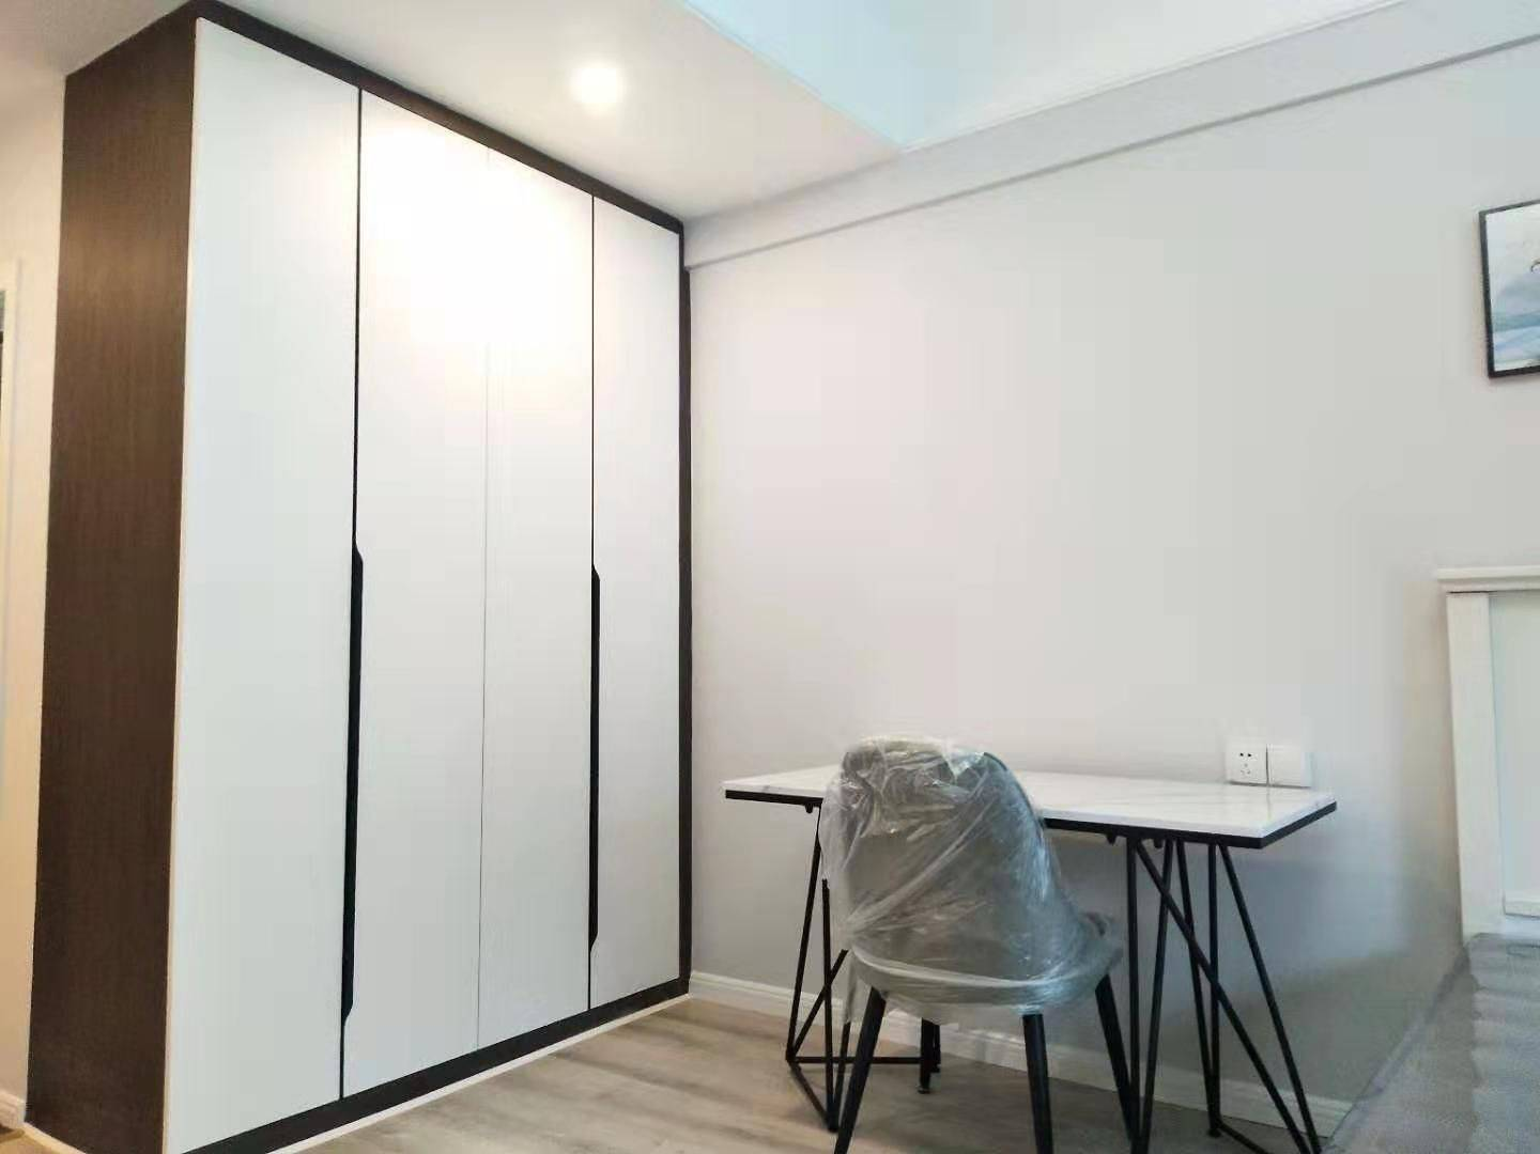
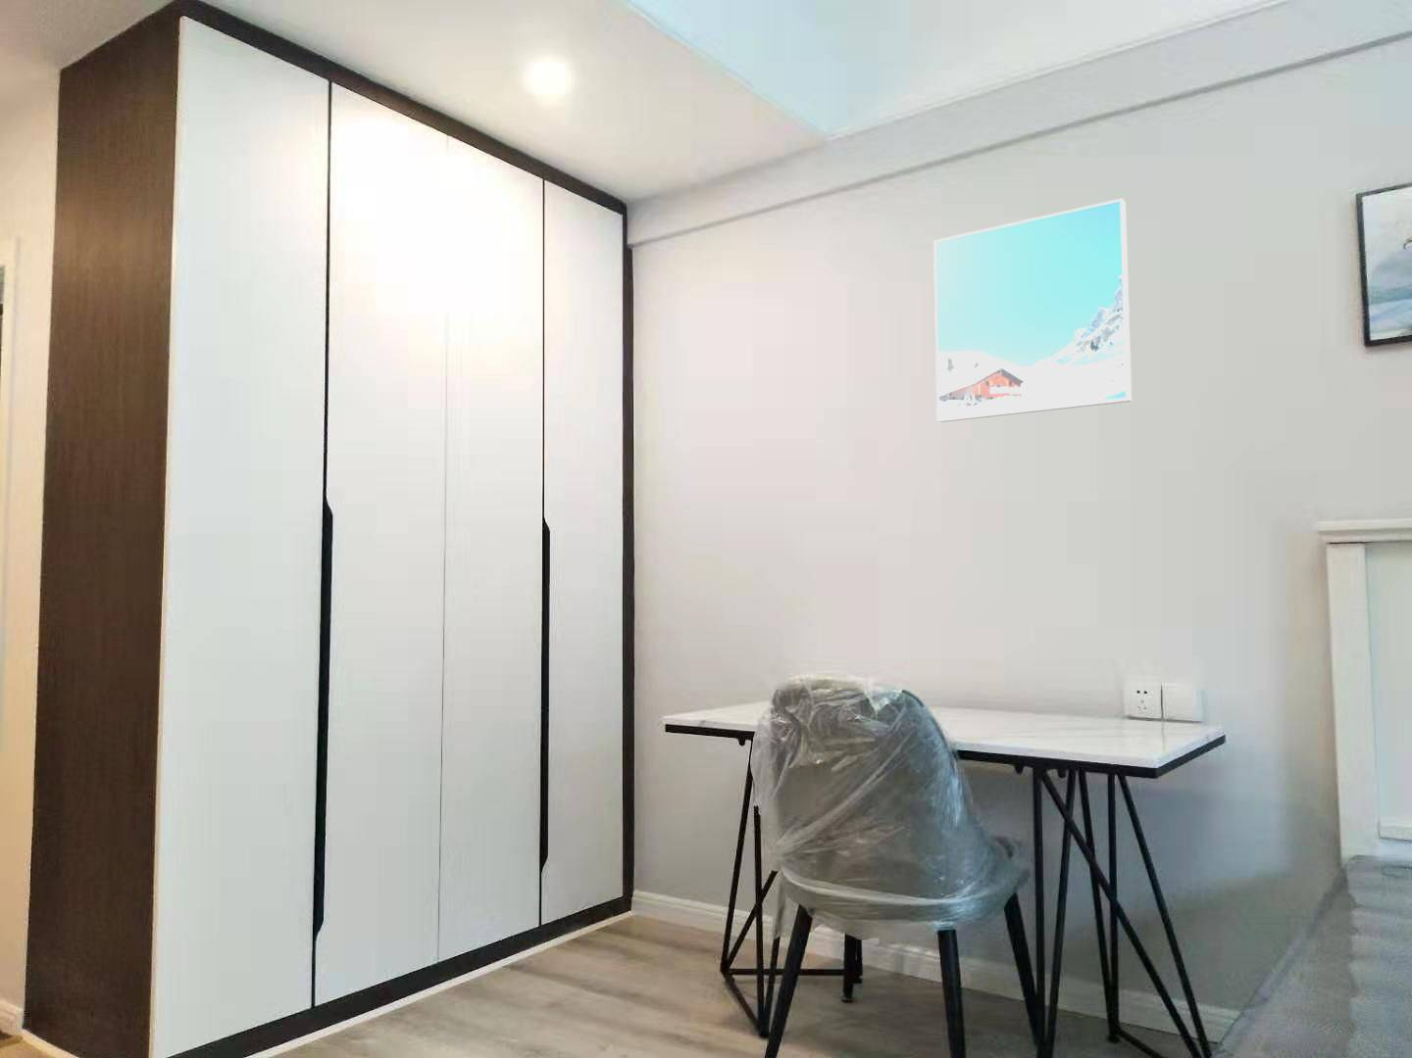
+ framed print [933,197,1133,423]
